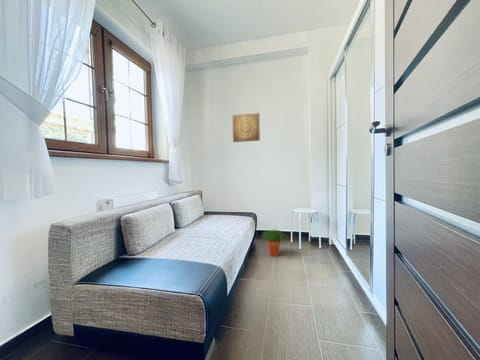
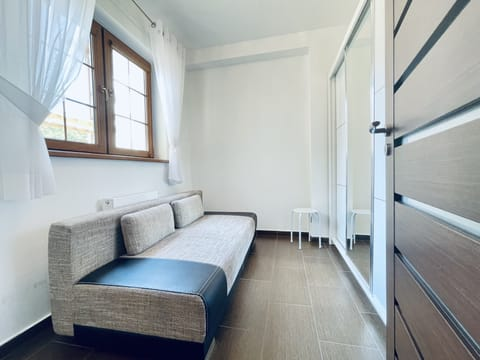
- wall art [232,112,261,143]
- potted plant [258,228,290,257]
